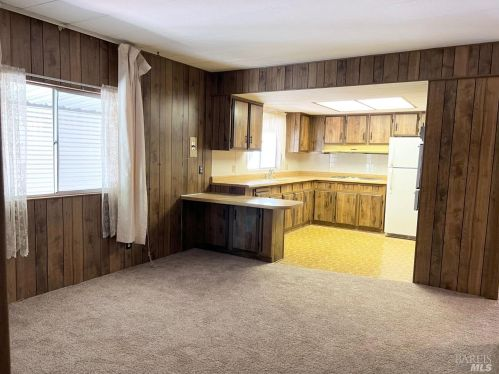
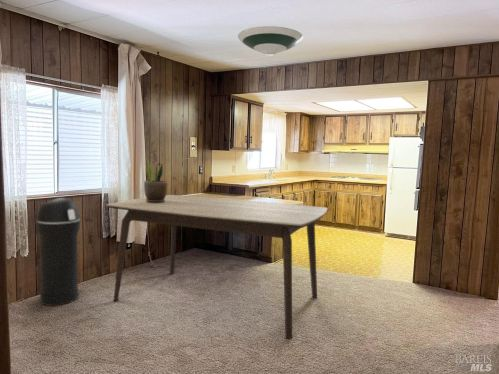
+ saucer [237,25,304,56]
+ potted plant [143,160,169,203]
+ dining table [106,194,328,340]
+ trash can [35,197,81,307]
